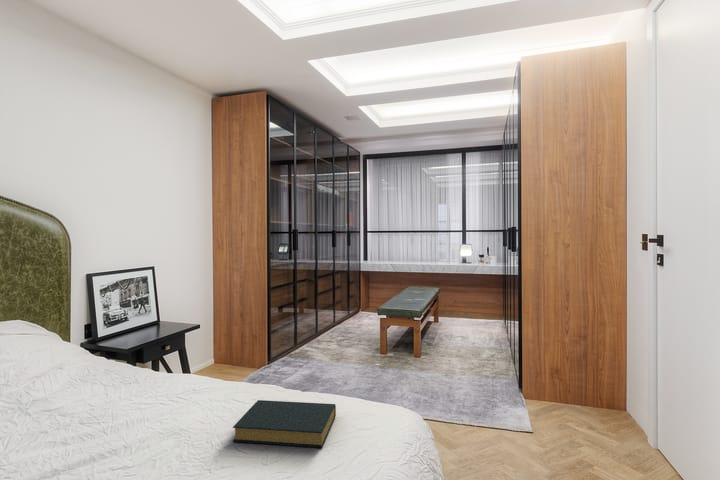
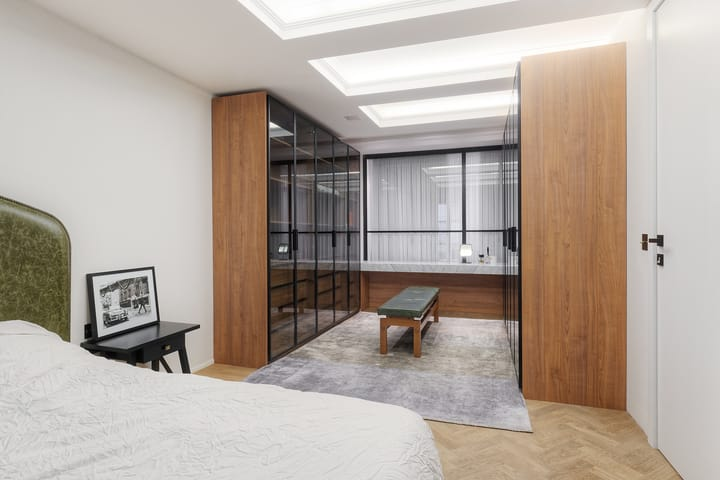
- hardback book [232,399,337,448]
